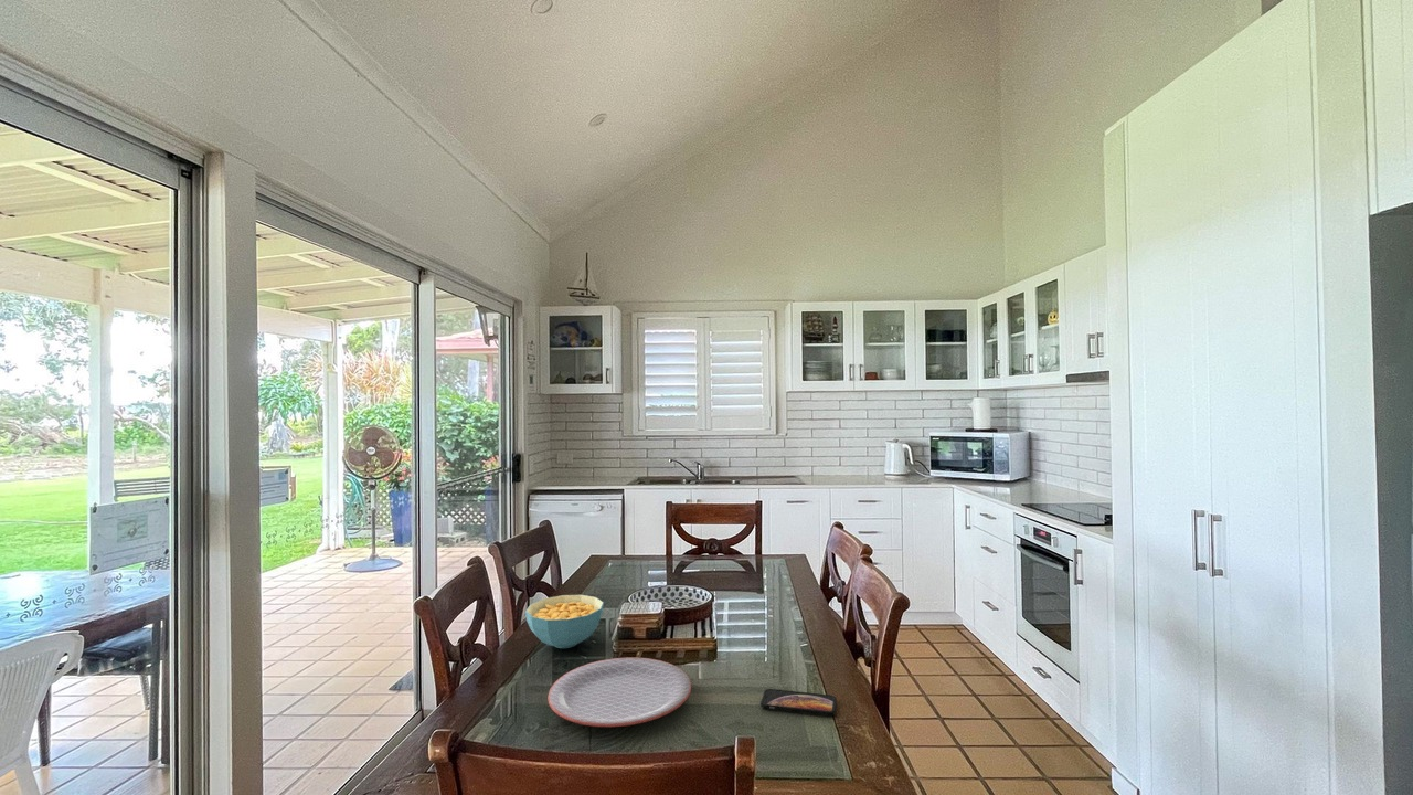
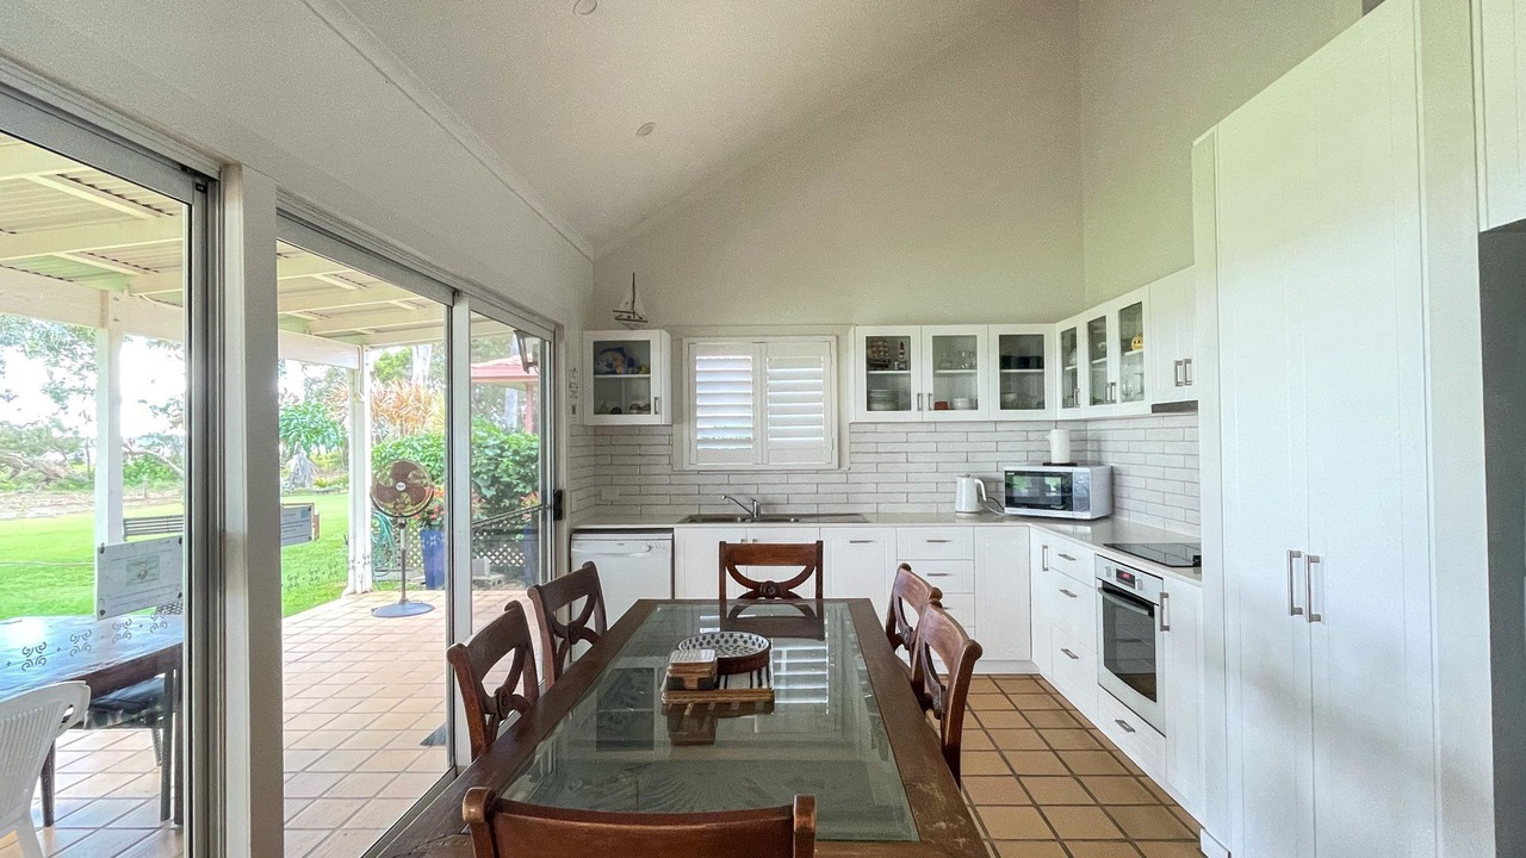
- plate [546,657,692,728]
- smartphone [759,688,838,717]
- cereal bowl [524,594,605,649]
